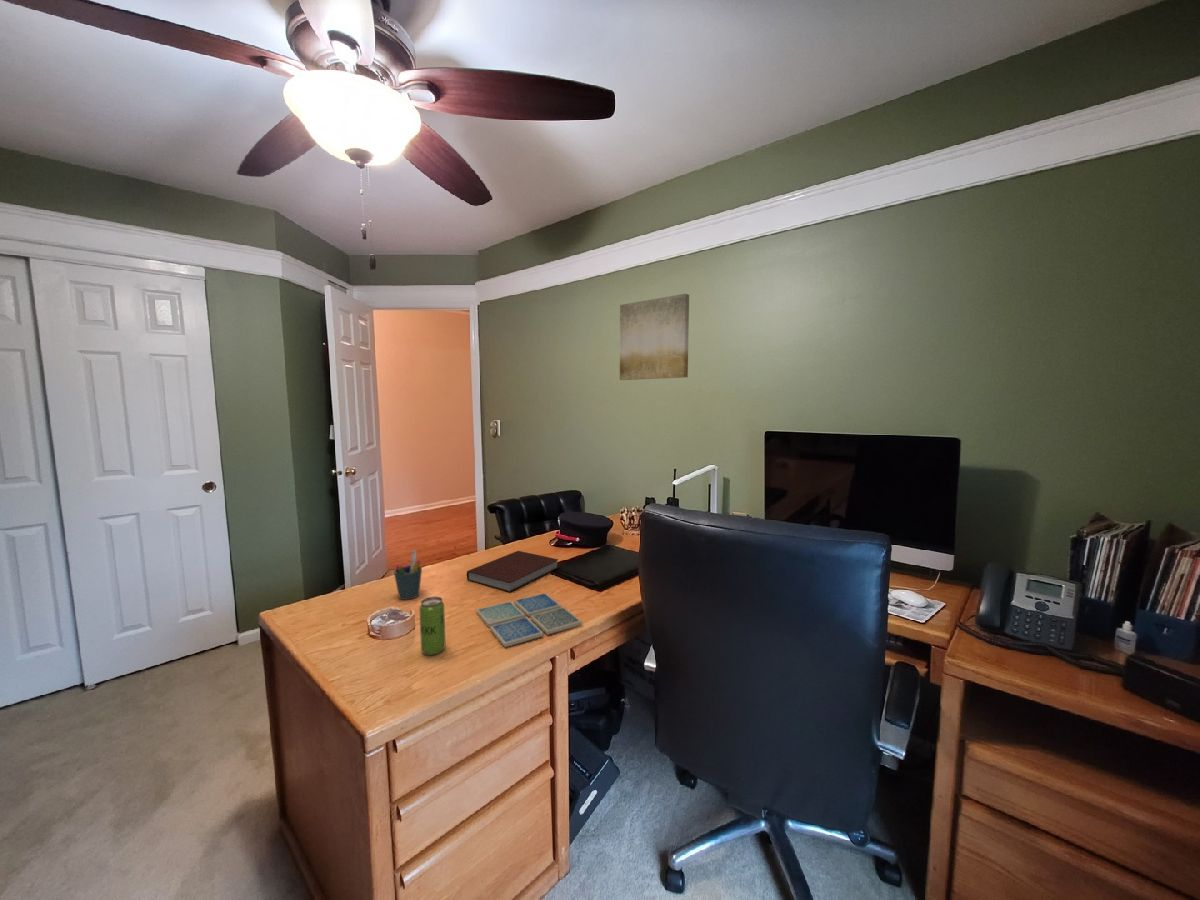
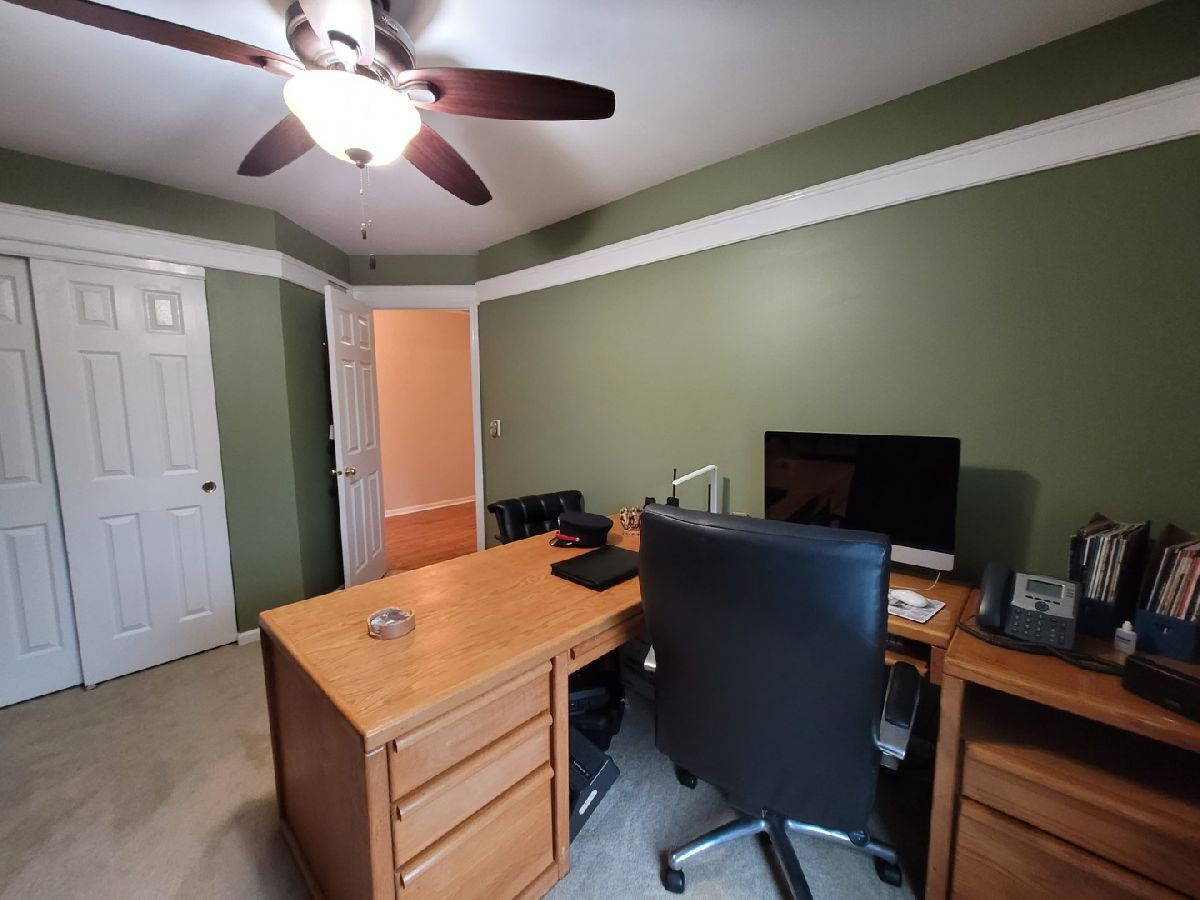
- drink coaster [475,592,583,648]
- wall art [619,293,690,381]
- pen holder [393,550,423,600]
- beverage can [418,596,446,656]
- notebook [466,550,560,593]
